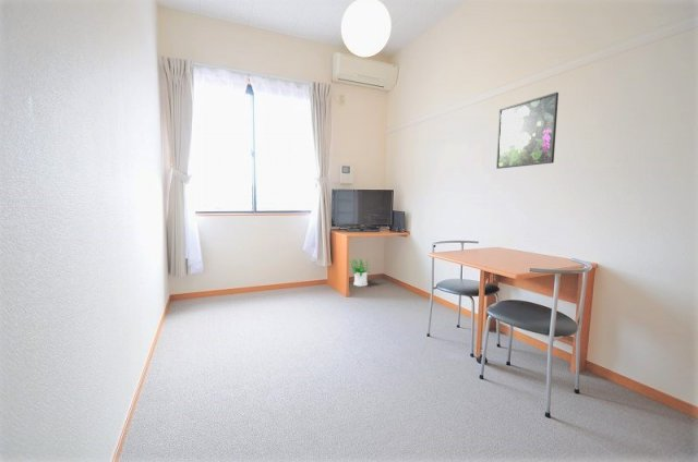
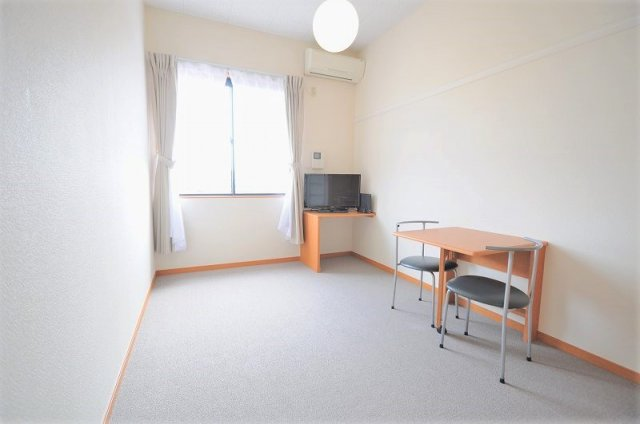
- potted plant [348,257,371,288]
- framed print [495,92,559,170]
